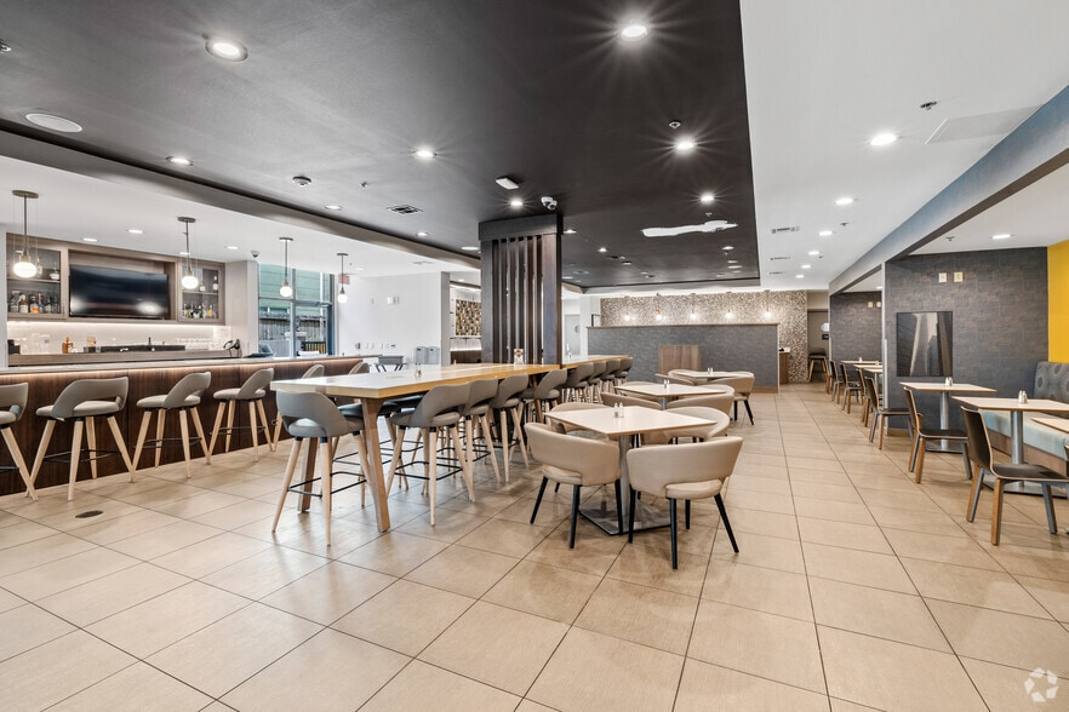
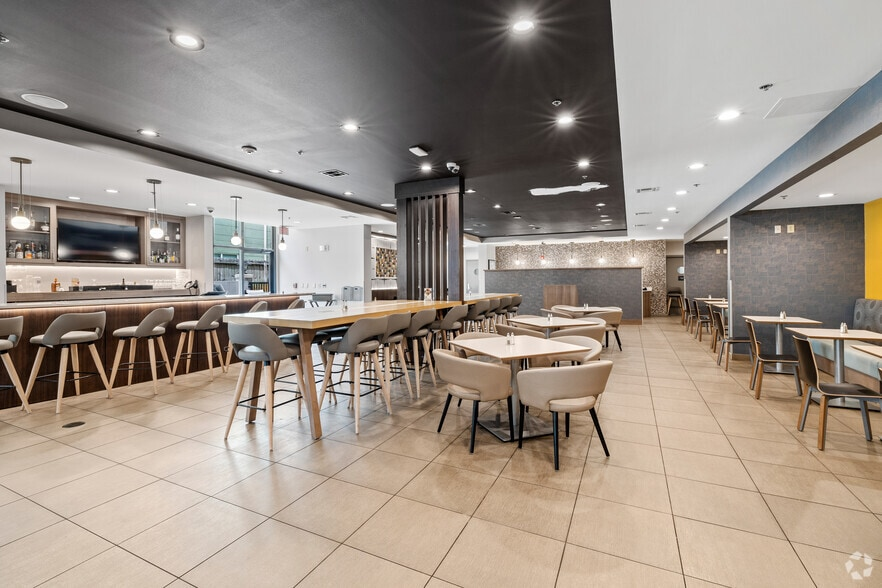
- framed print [894,310,954,379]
